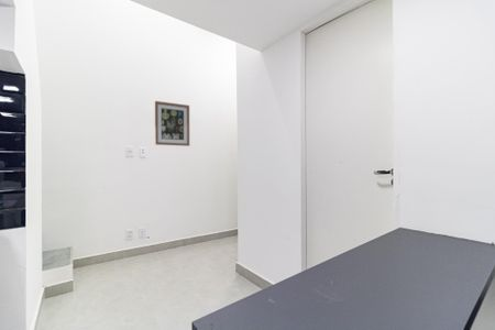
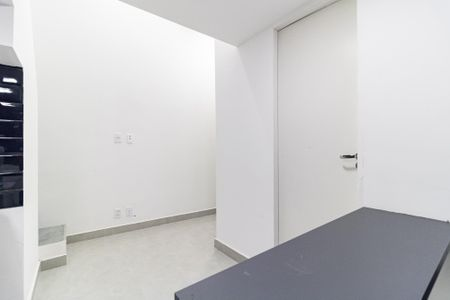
- wall art [154,100,190,147]
